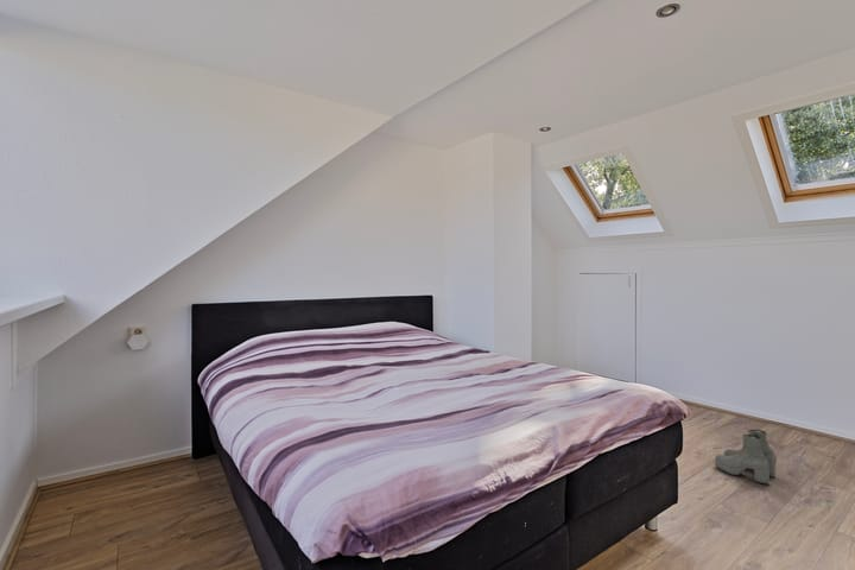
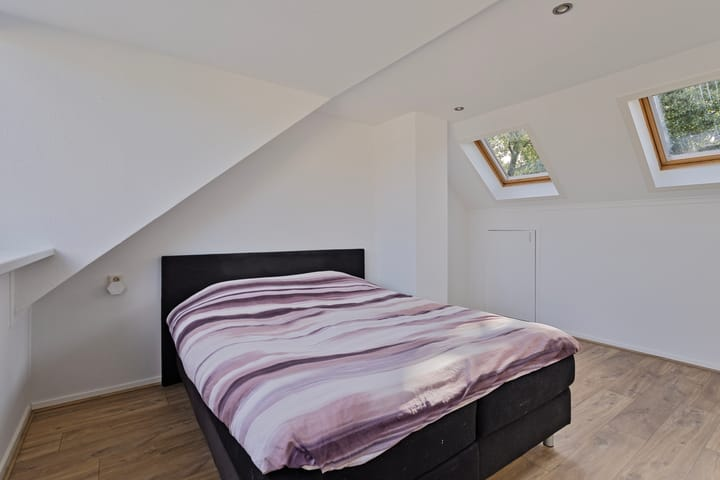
- boots [714,429,778,484]
